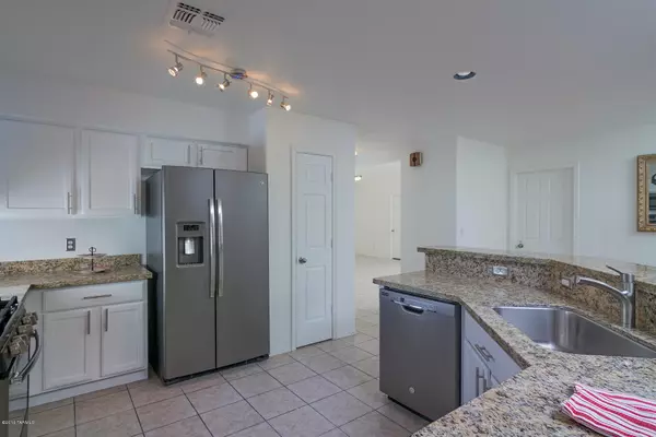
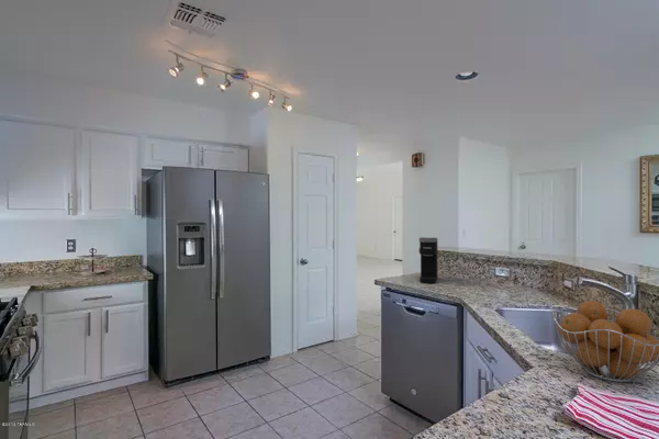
+ fruit basket [551,300,659,383]
+ coffee maker [418,237,438,284]
